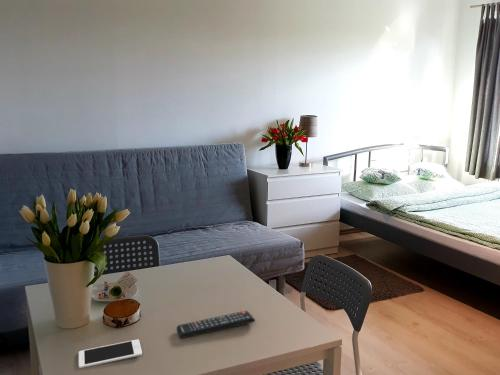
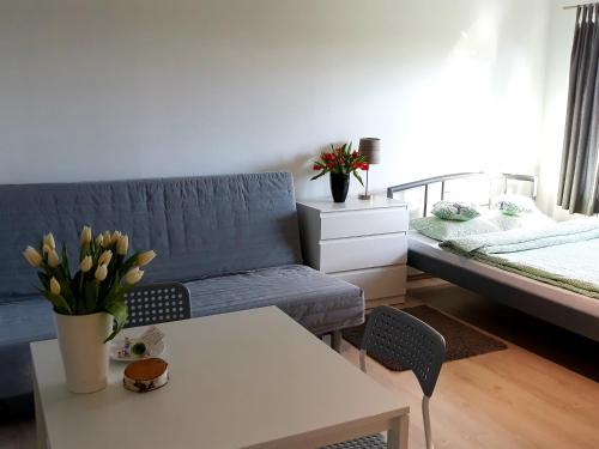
- remote control [176,310,256,340]
- cell phone [78,338,143,369]
